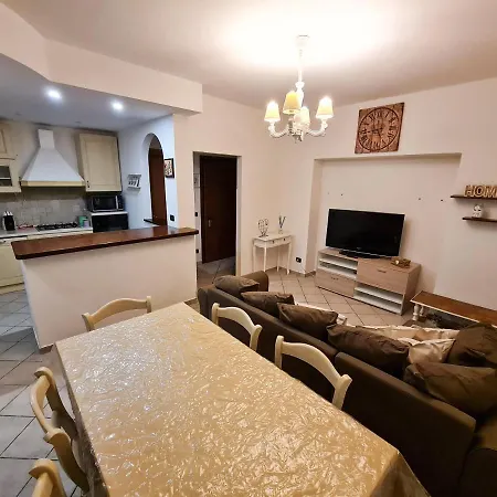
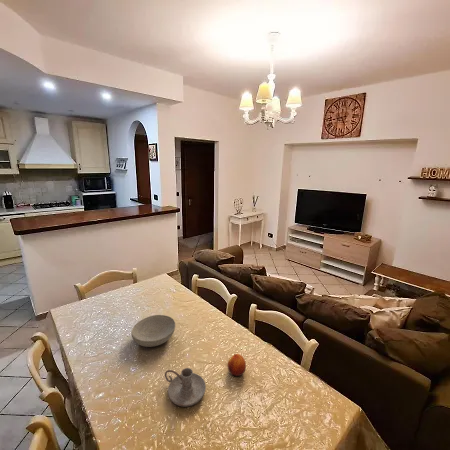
+ fruit [227,353,247,377]
+ bowl [130,314,176,348]
+ candle holder [164,367,207,408]
